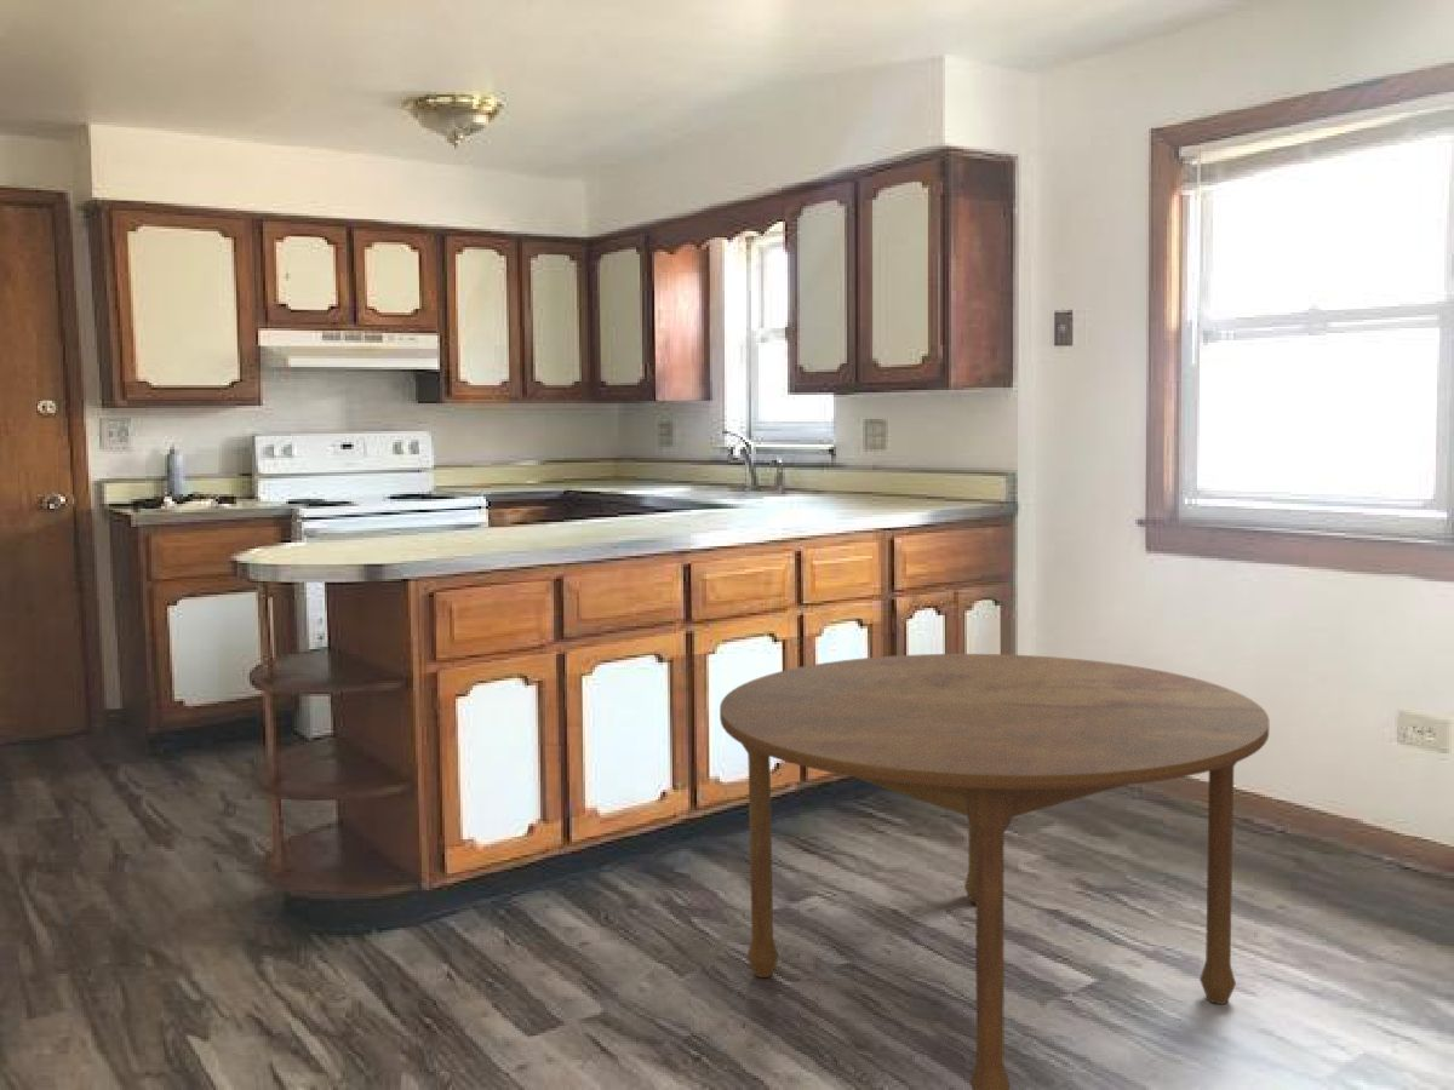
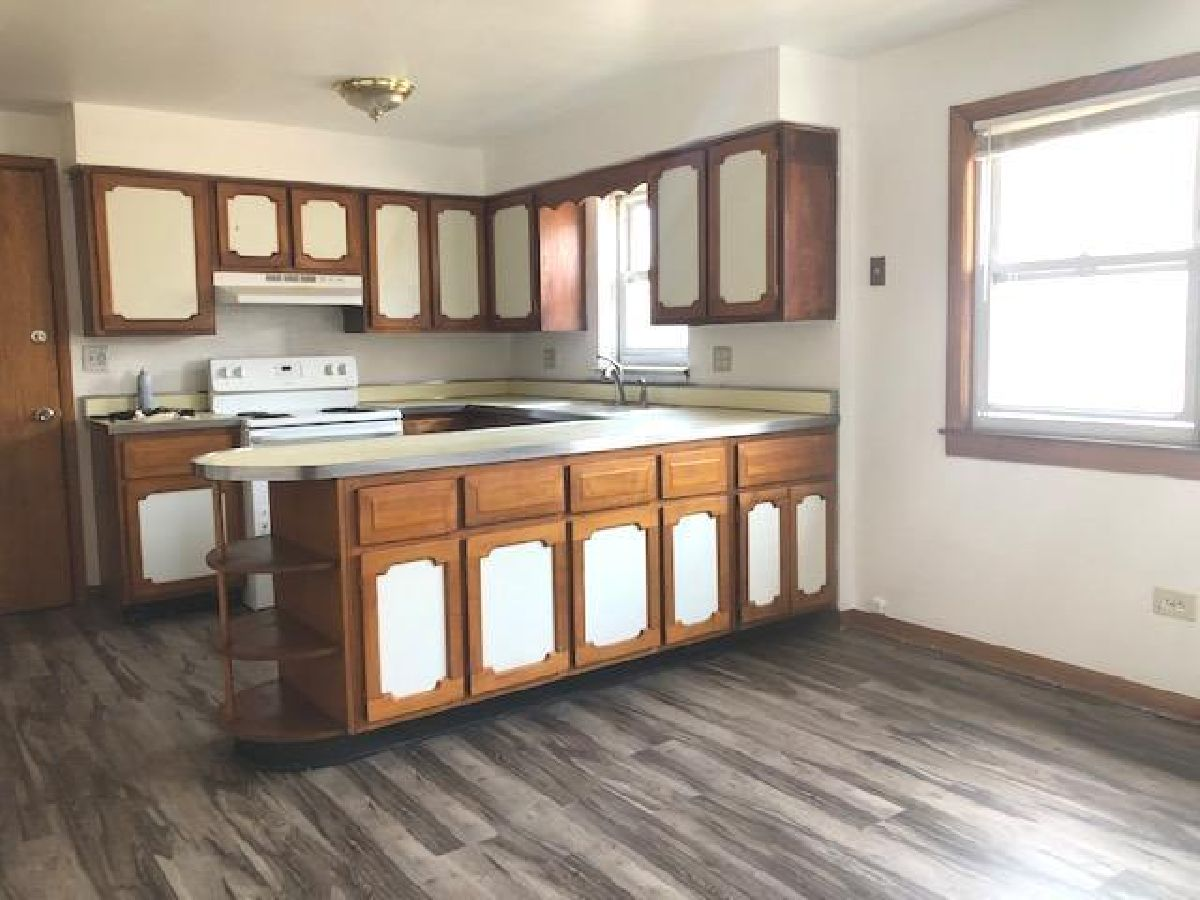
- dining table [719,653,1270,1090]
